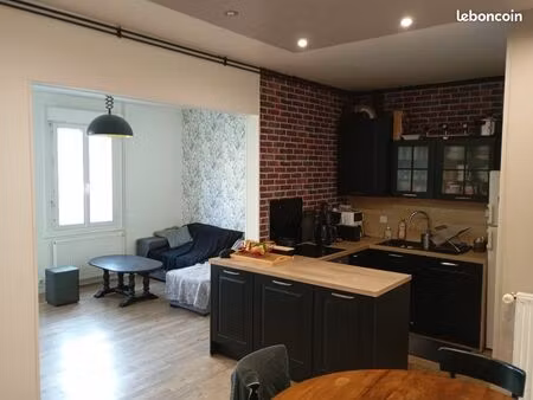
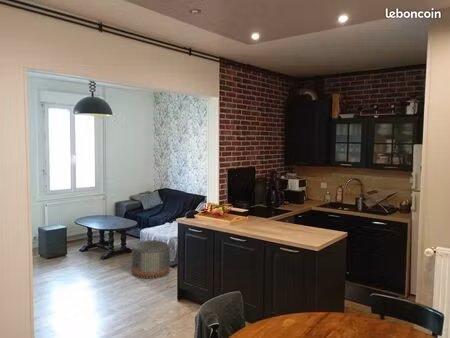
+ pouf [131,239,171,280]
